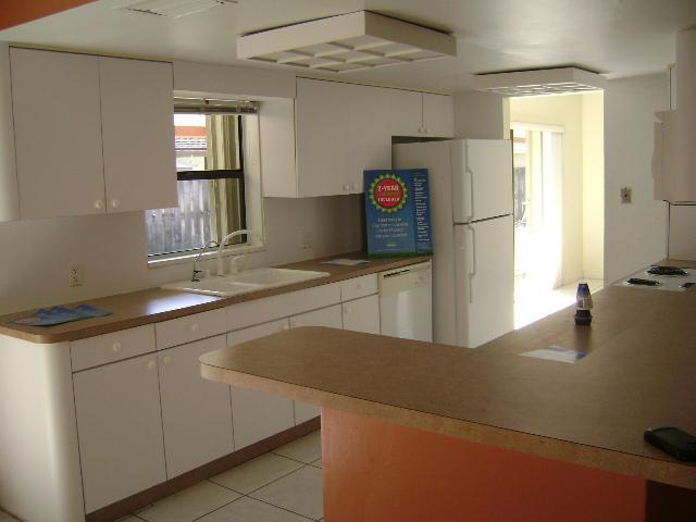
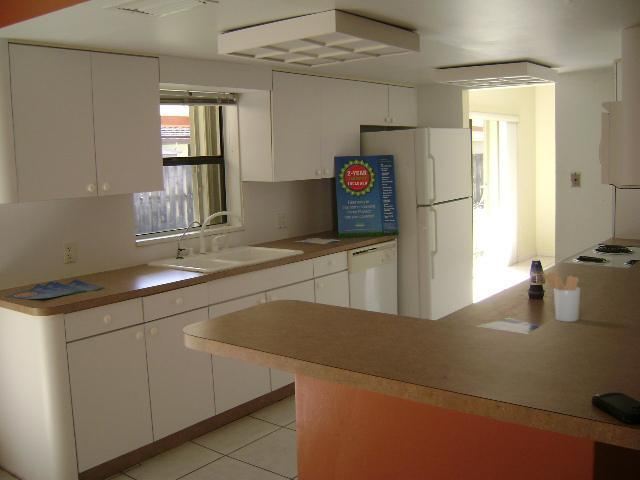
+ utensil holder [541,271,581,323]
